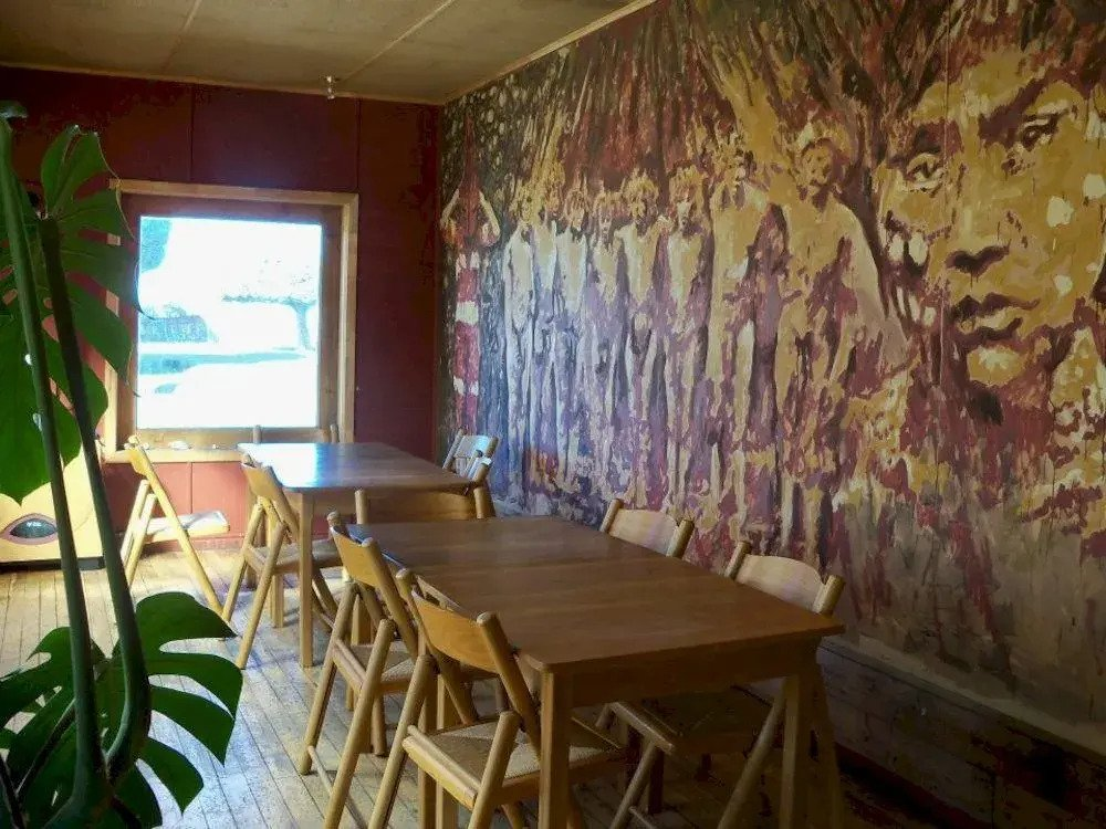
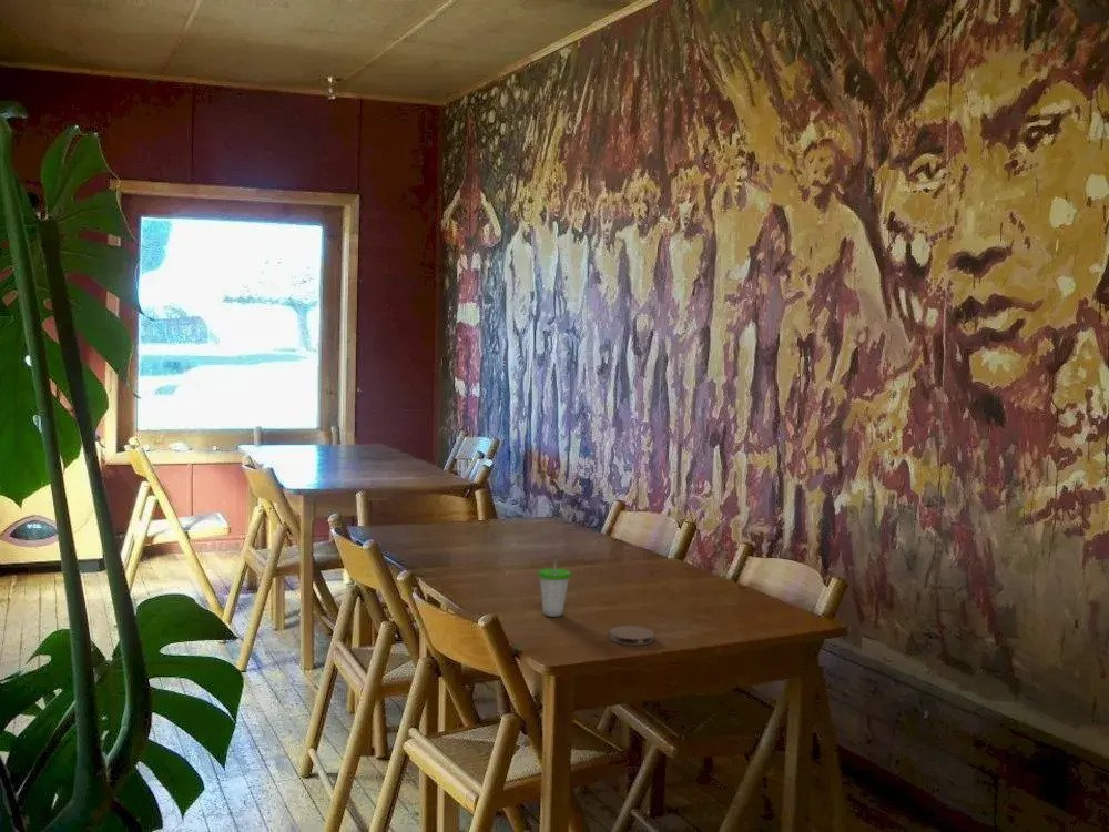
+ coaster [608,625,655,647]
+ cup [537,555,572,618]
